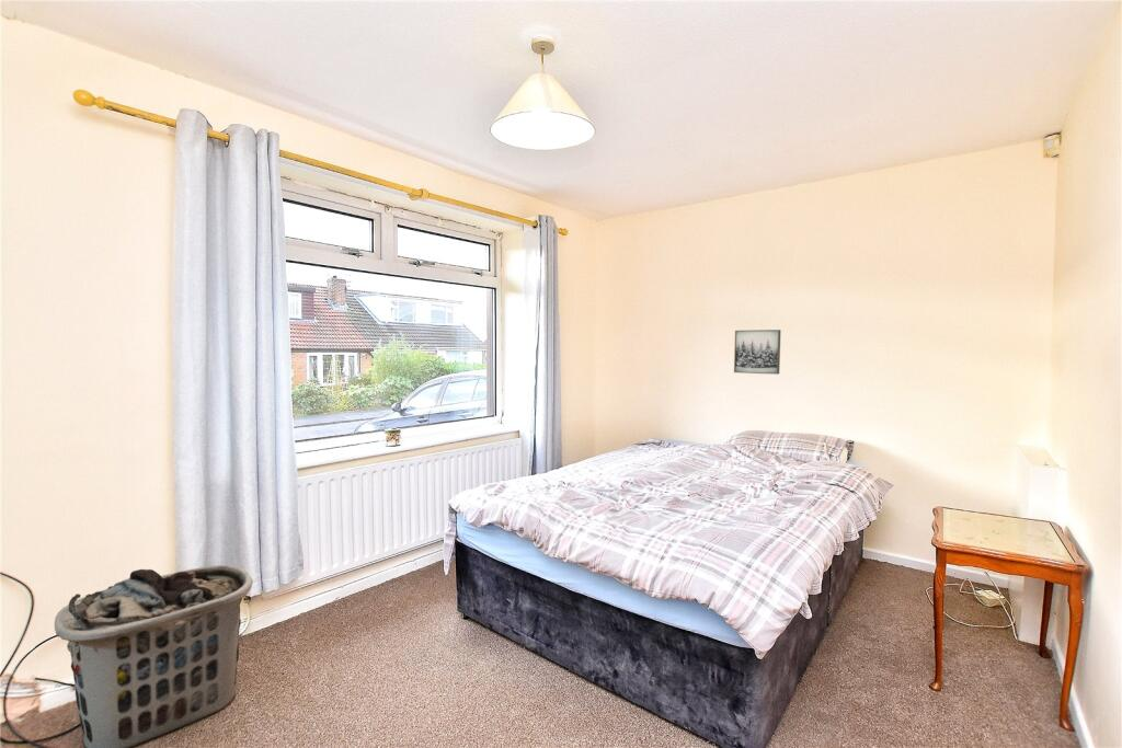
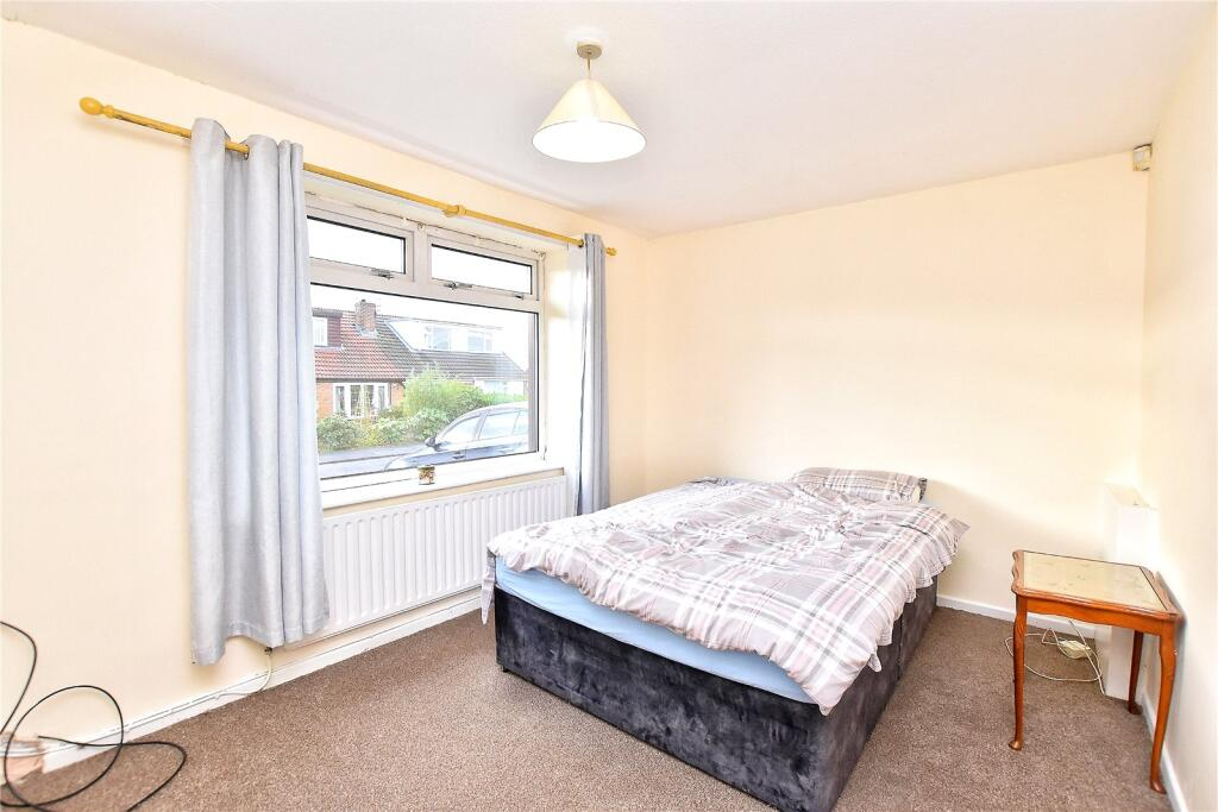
- clothes hamper [54,564,254,748]
- wall art [733,329,782,376]
